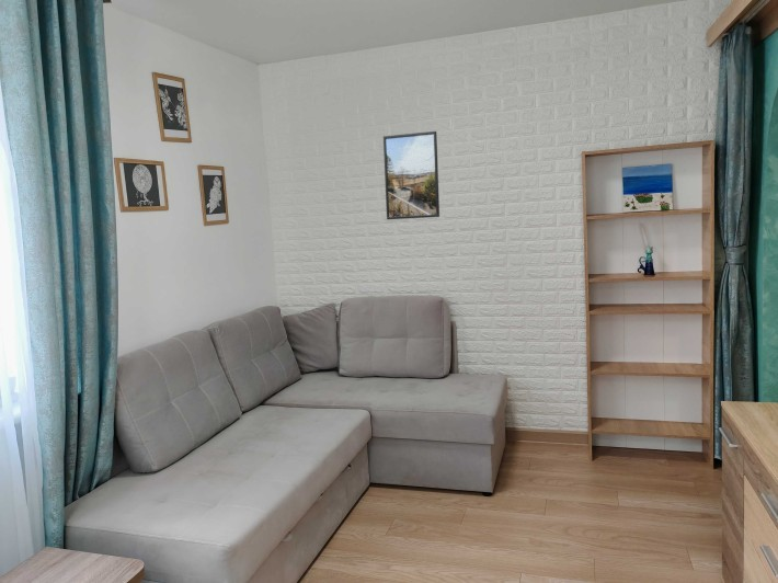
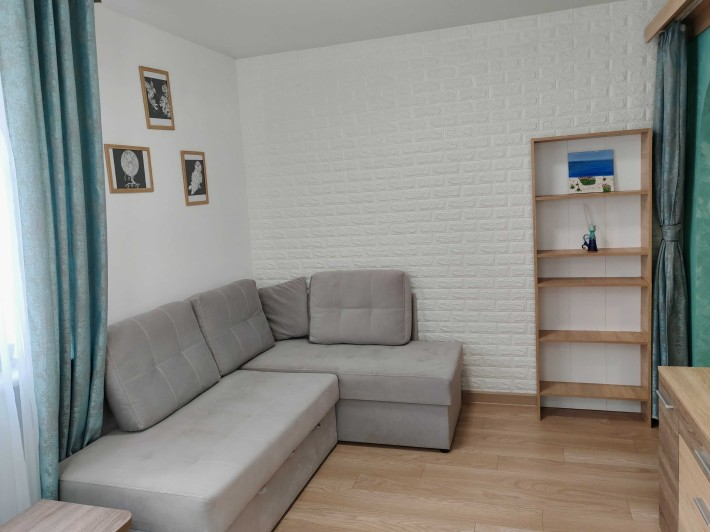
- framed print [382,130,441,220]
